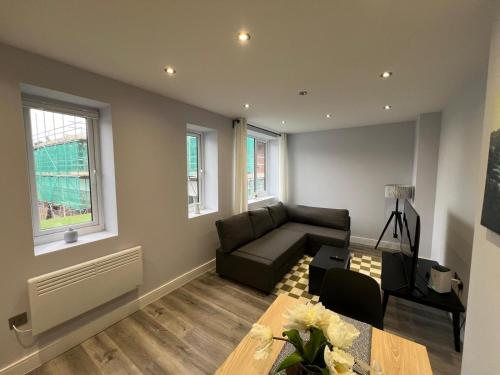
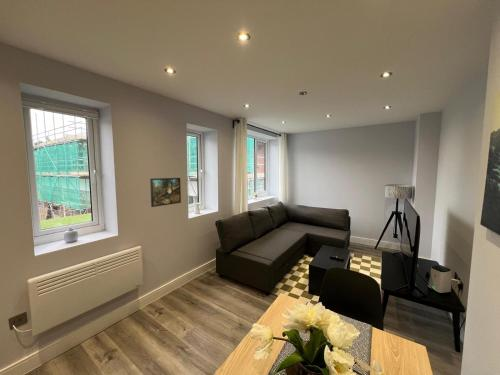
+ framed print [149,177,182,208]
